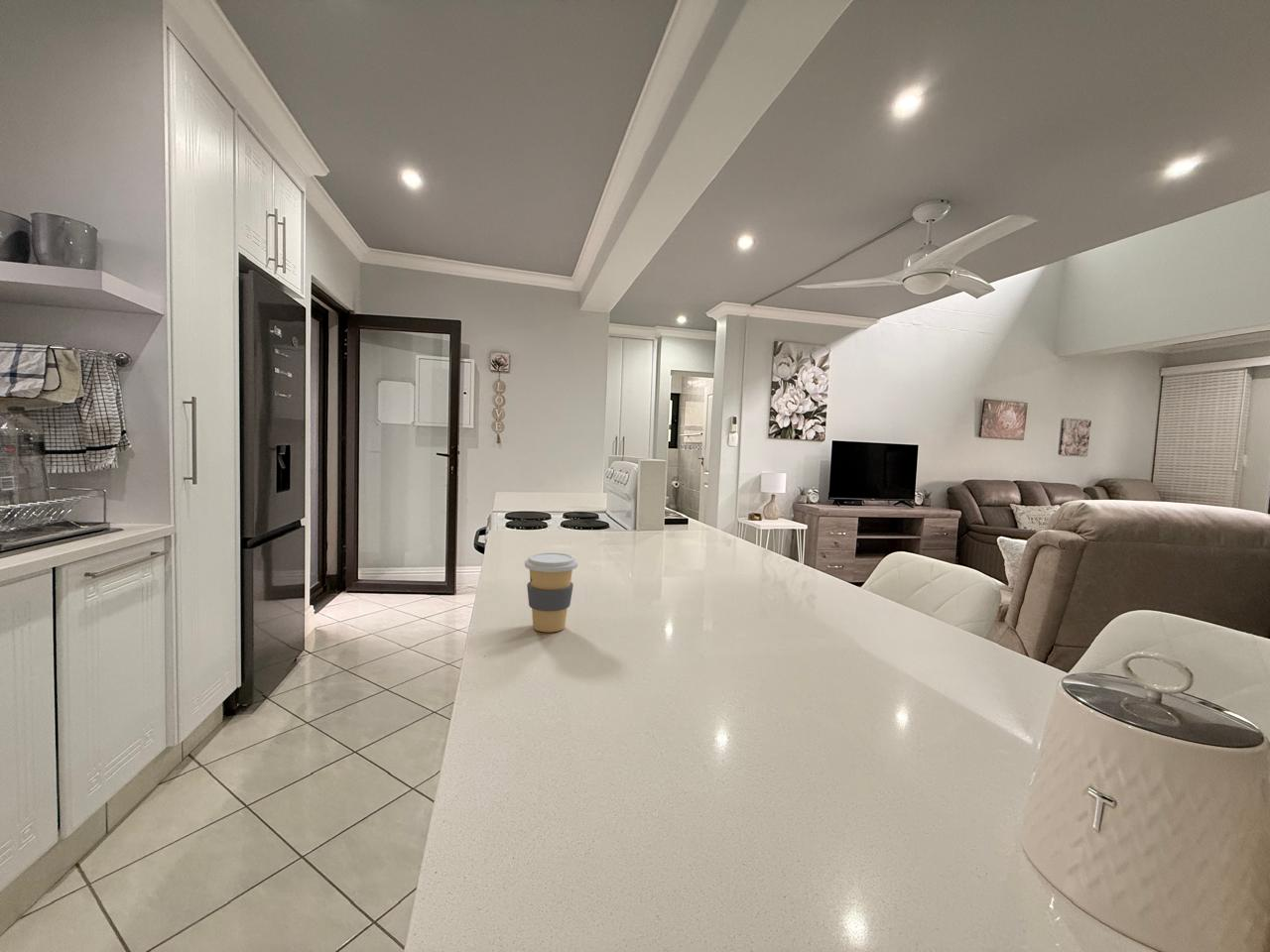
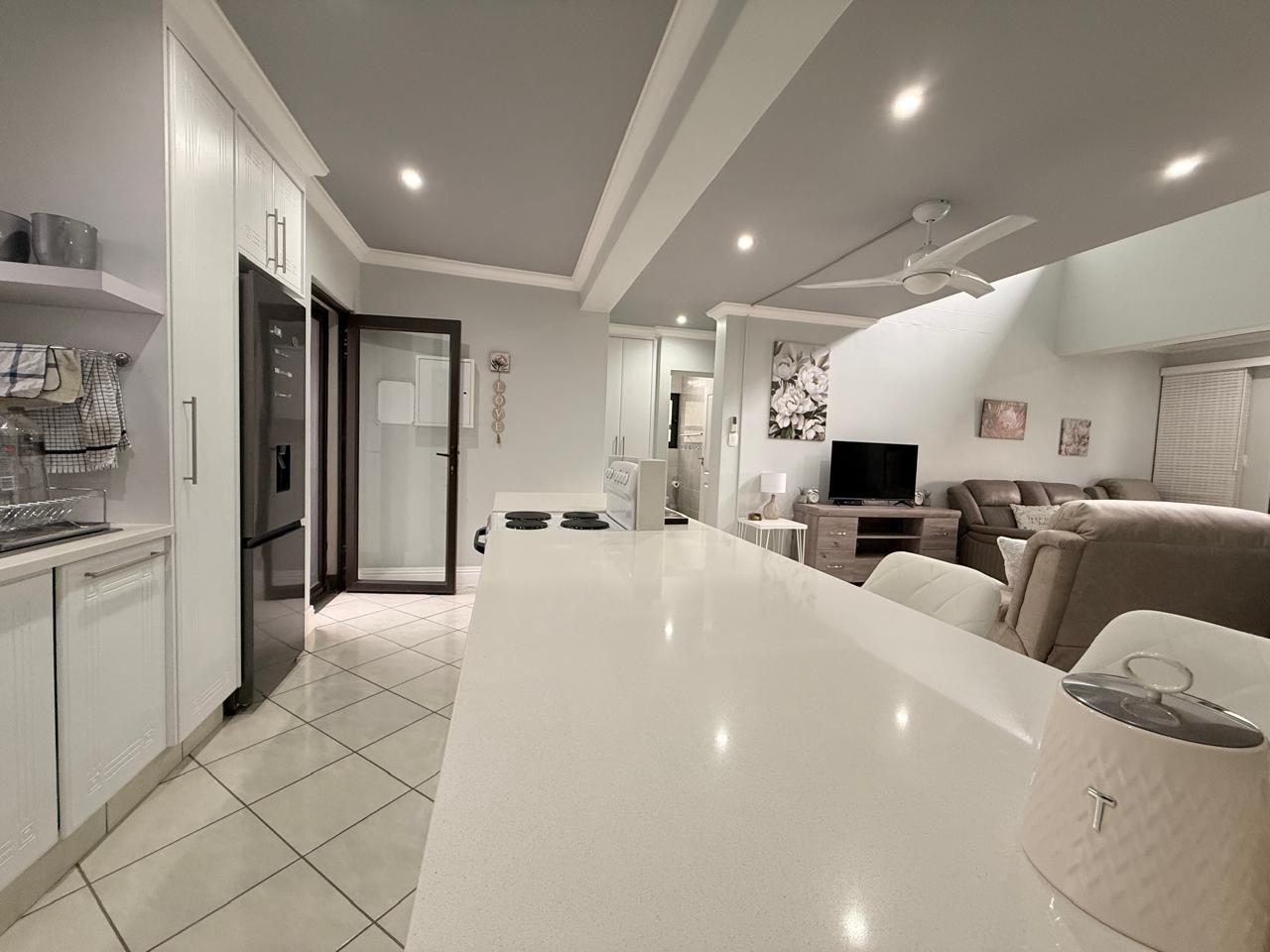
- coffee cup [524,551,578,633]
